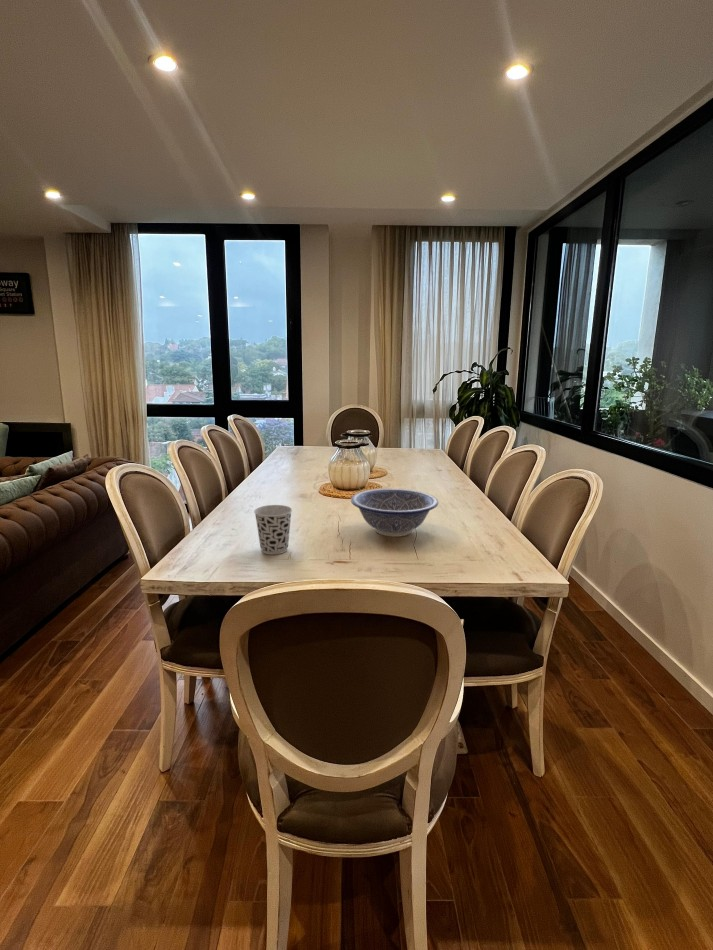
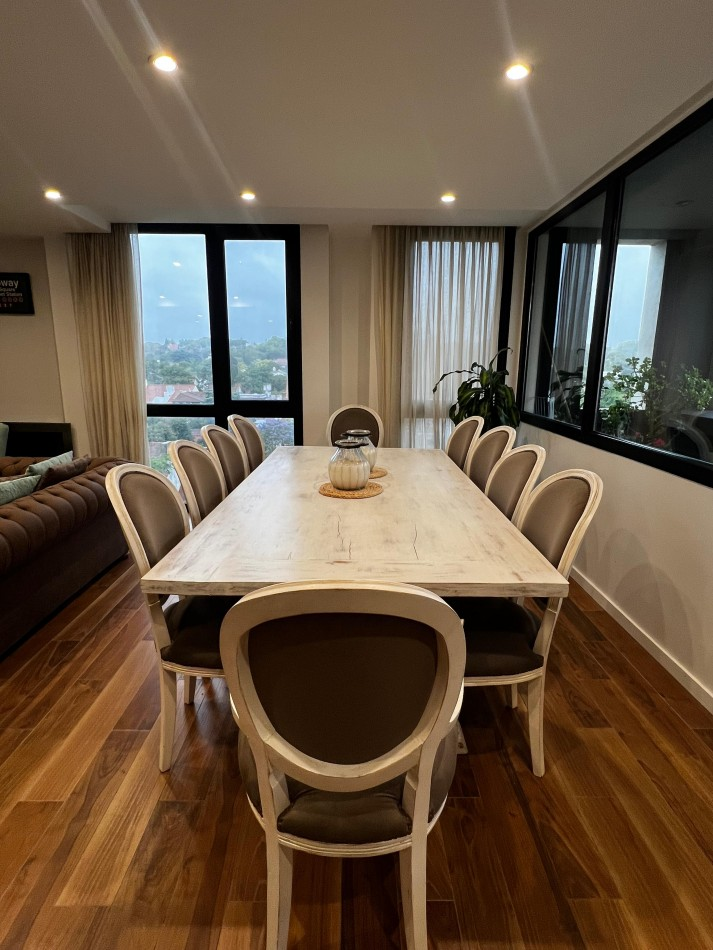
- decorative bowl [350,487,439,538]
- cup [253,504,293,555]
